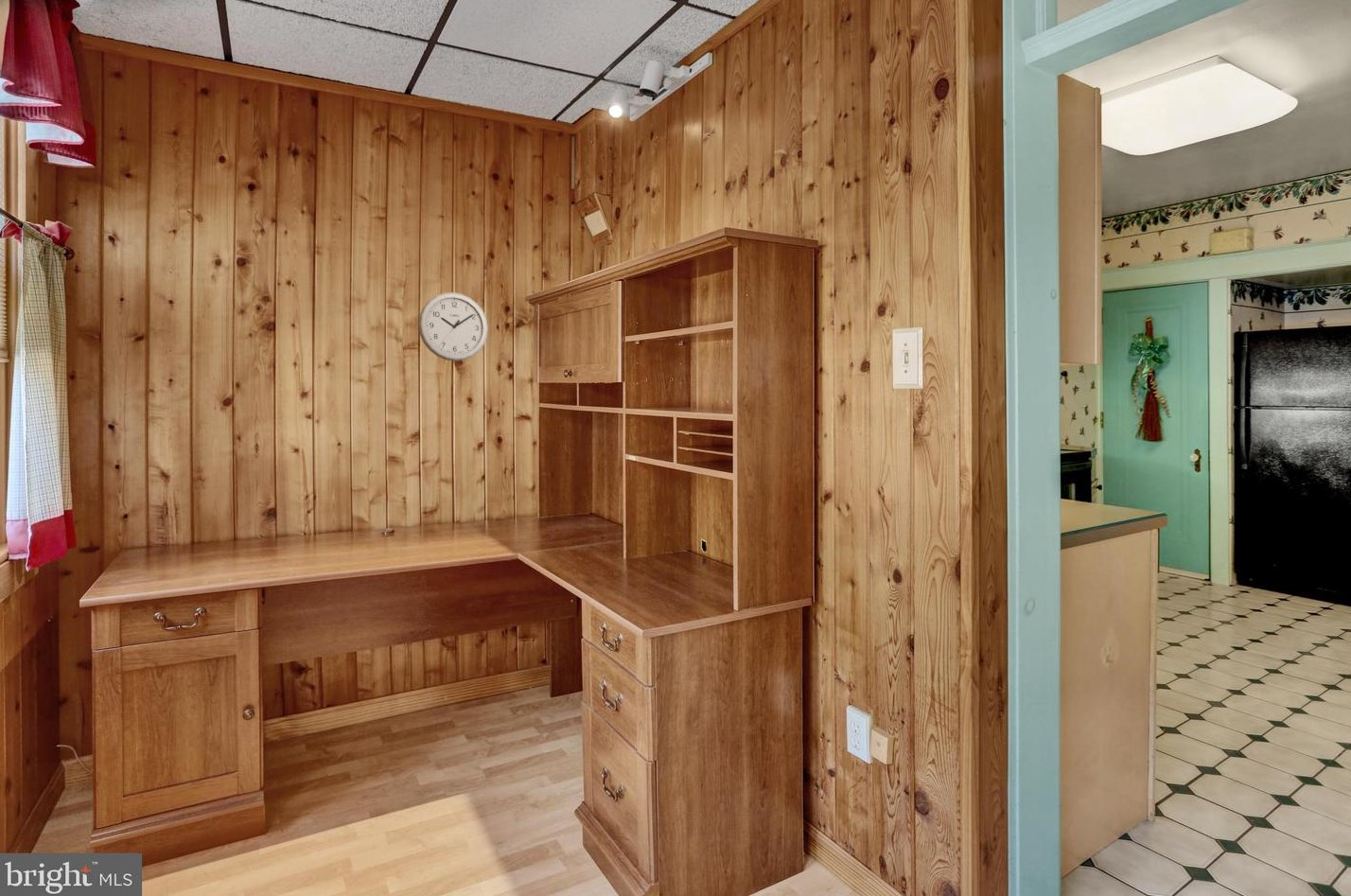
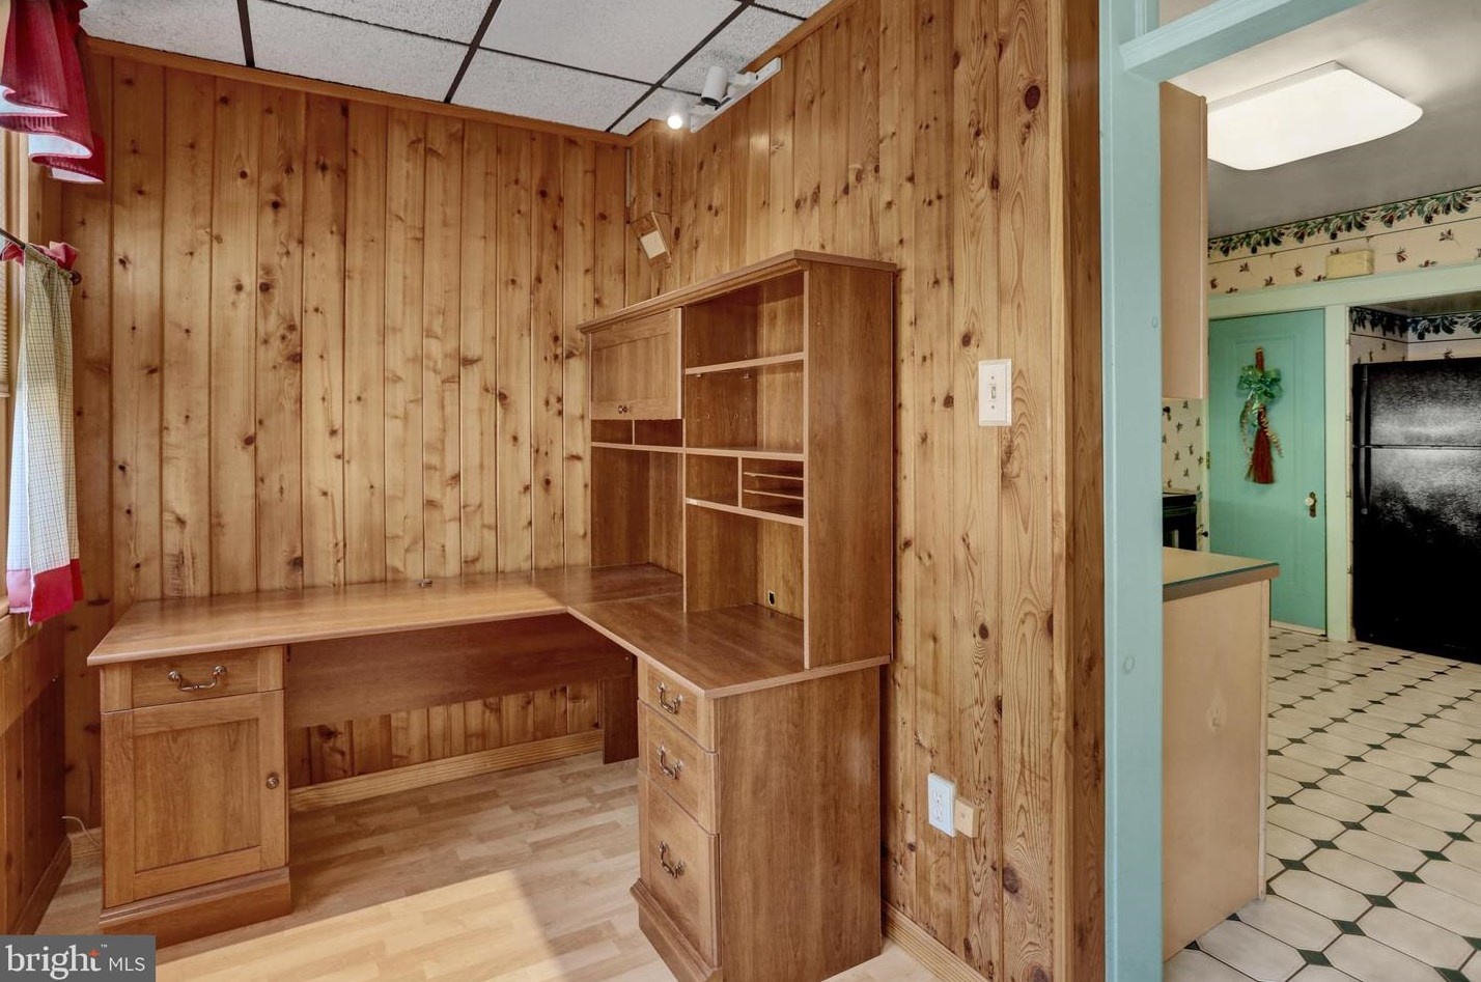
- wall clock [417,291,489,362]
